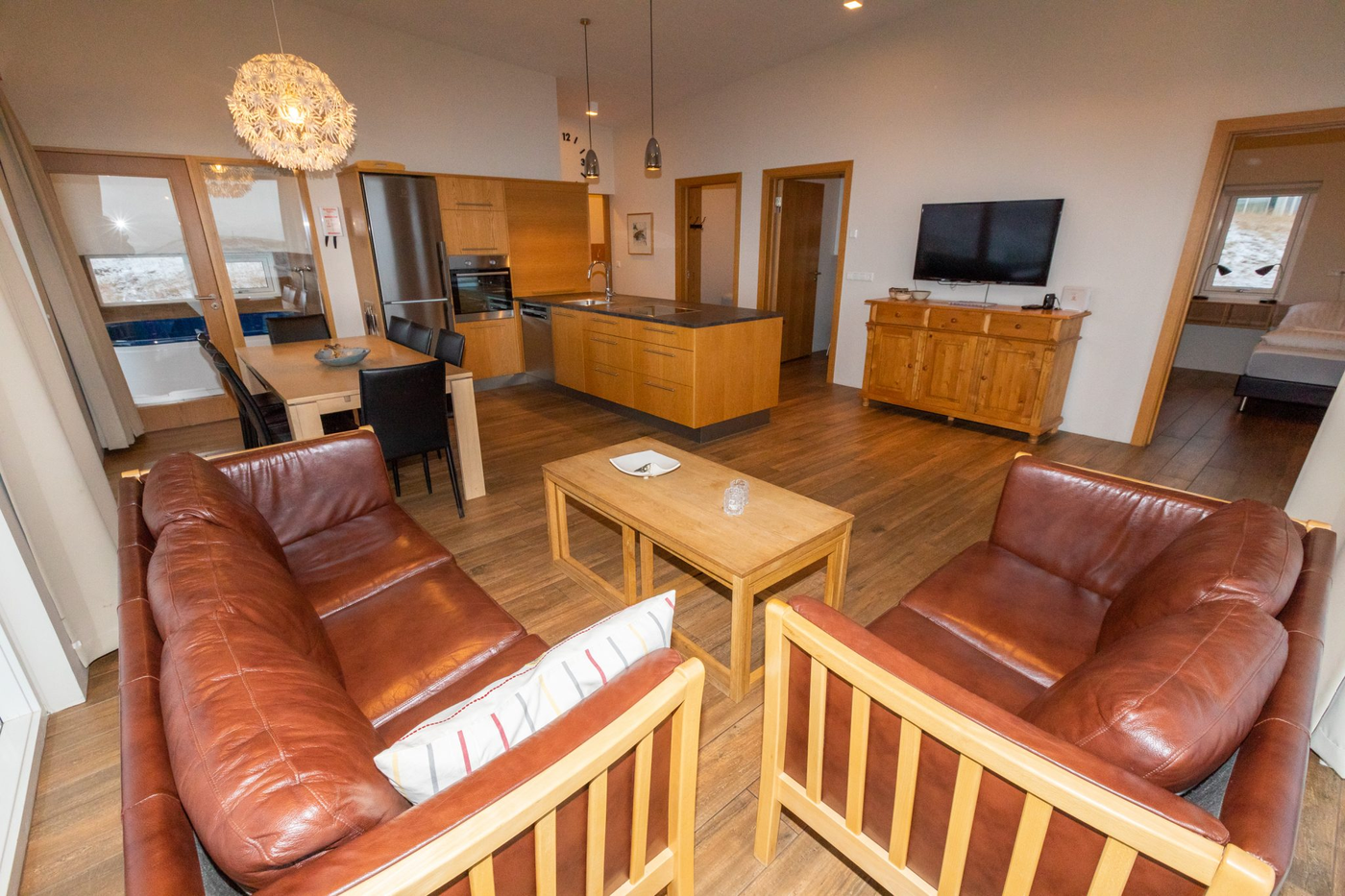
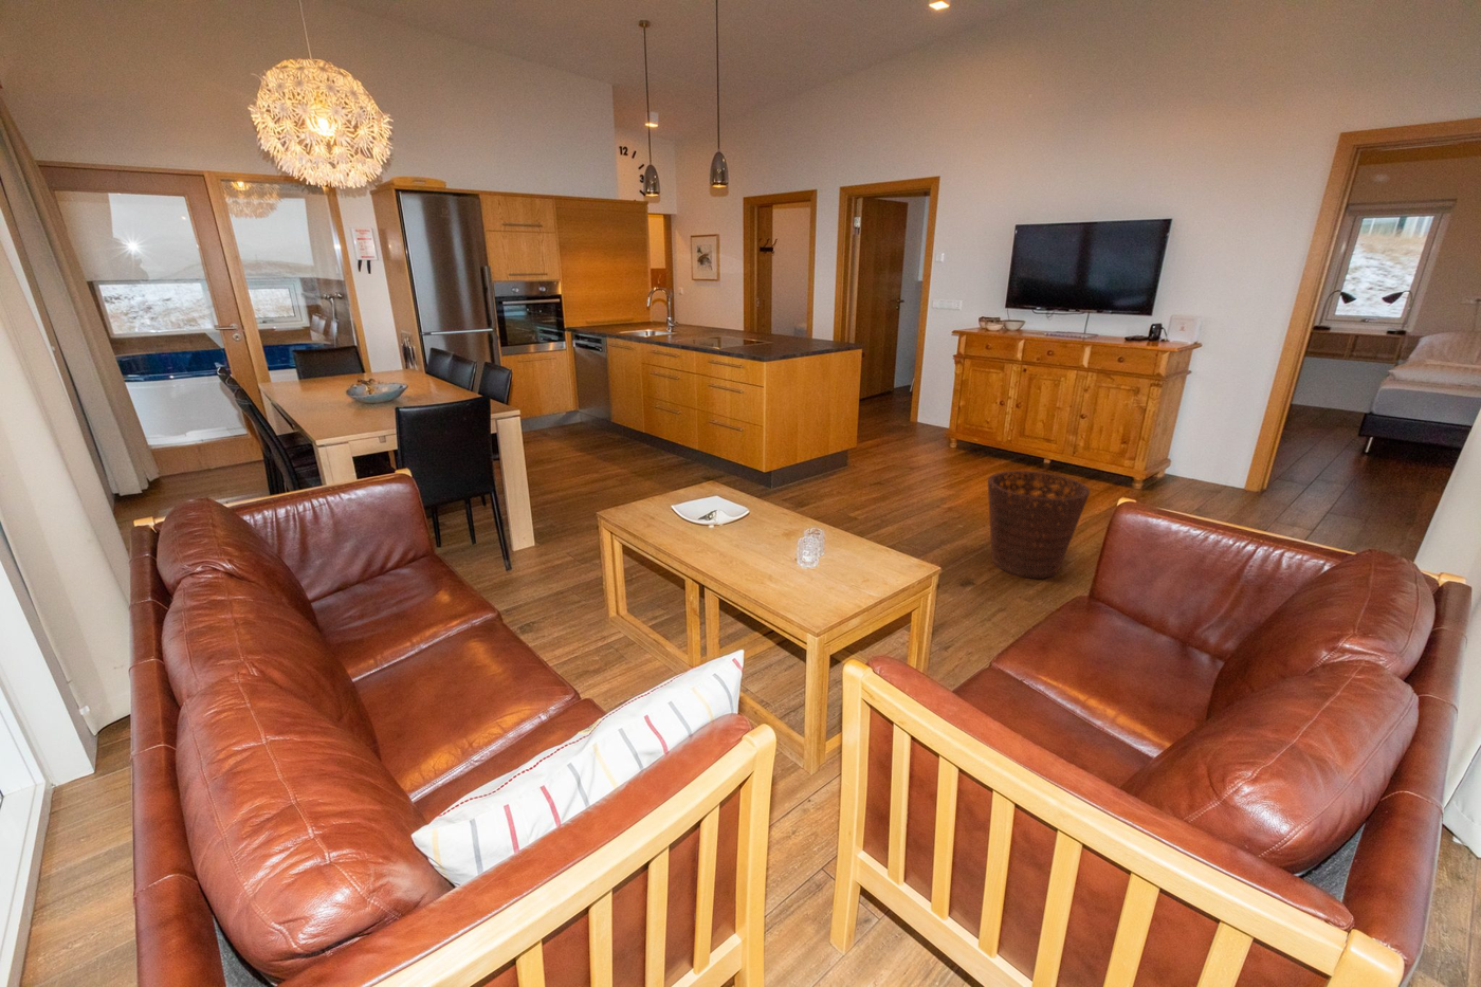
+ basket [987,469,1090,579]
